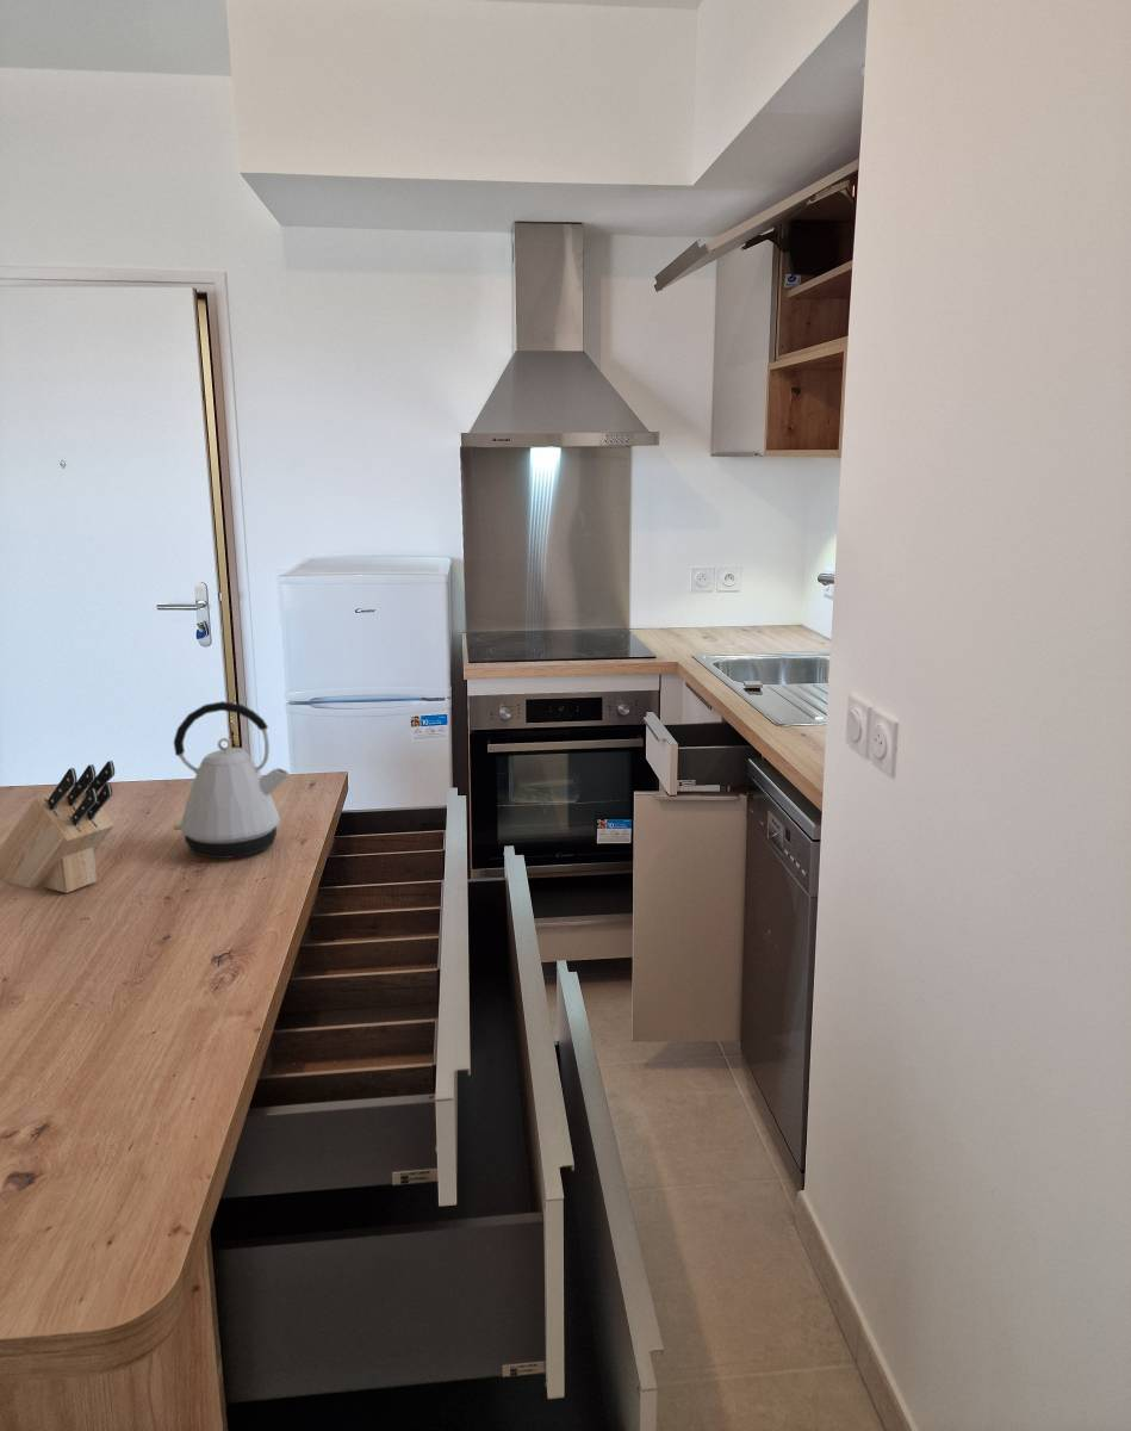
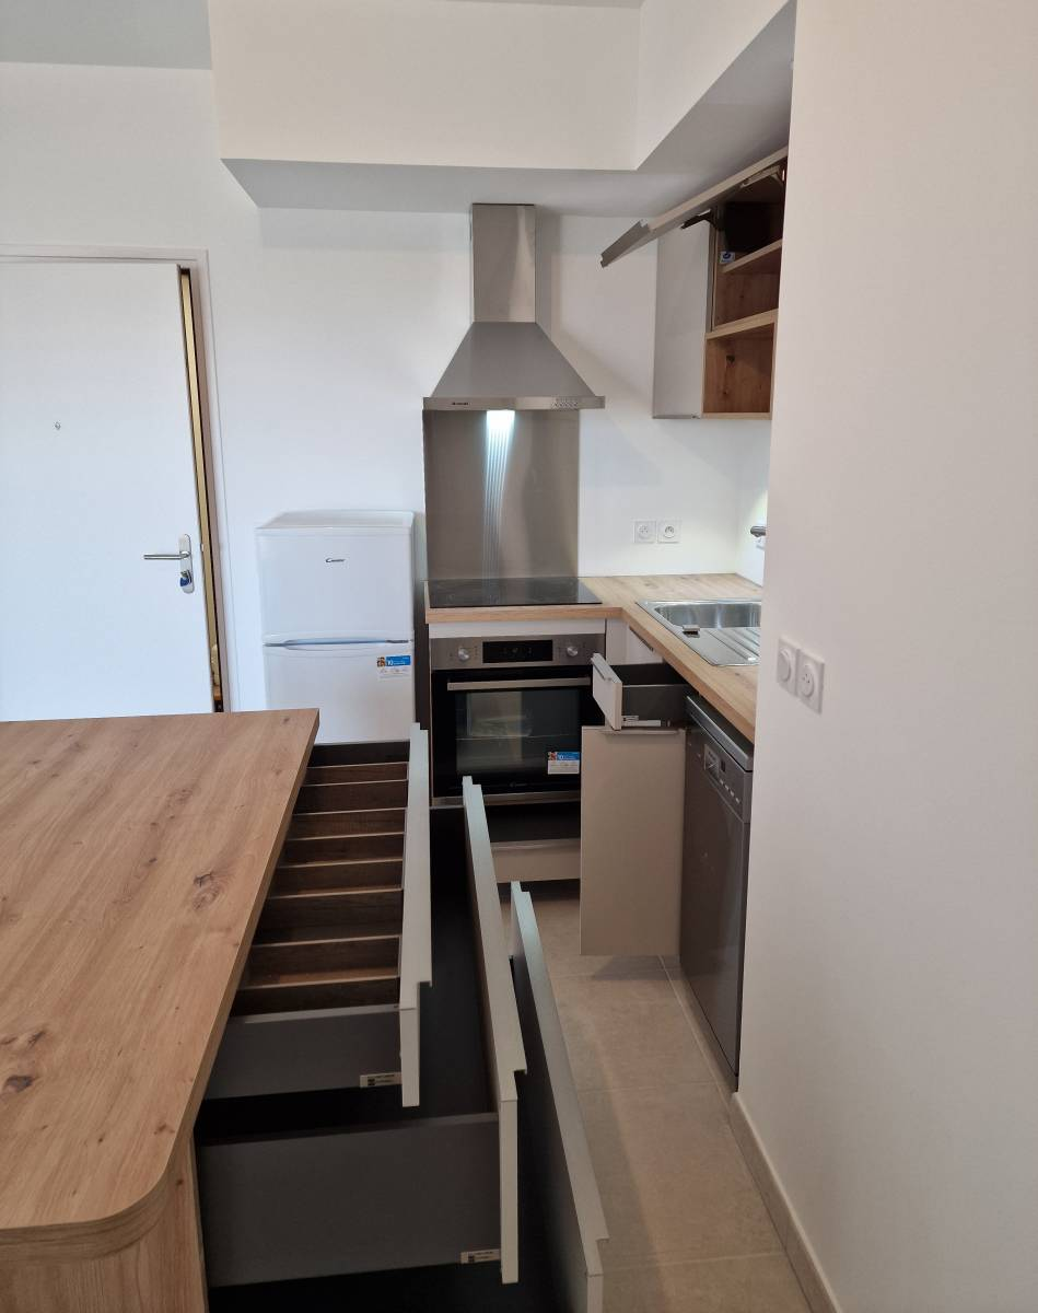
- knife block [0,760,116,894]
- kettle [172,700,291,860]
